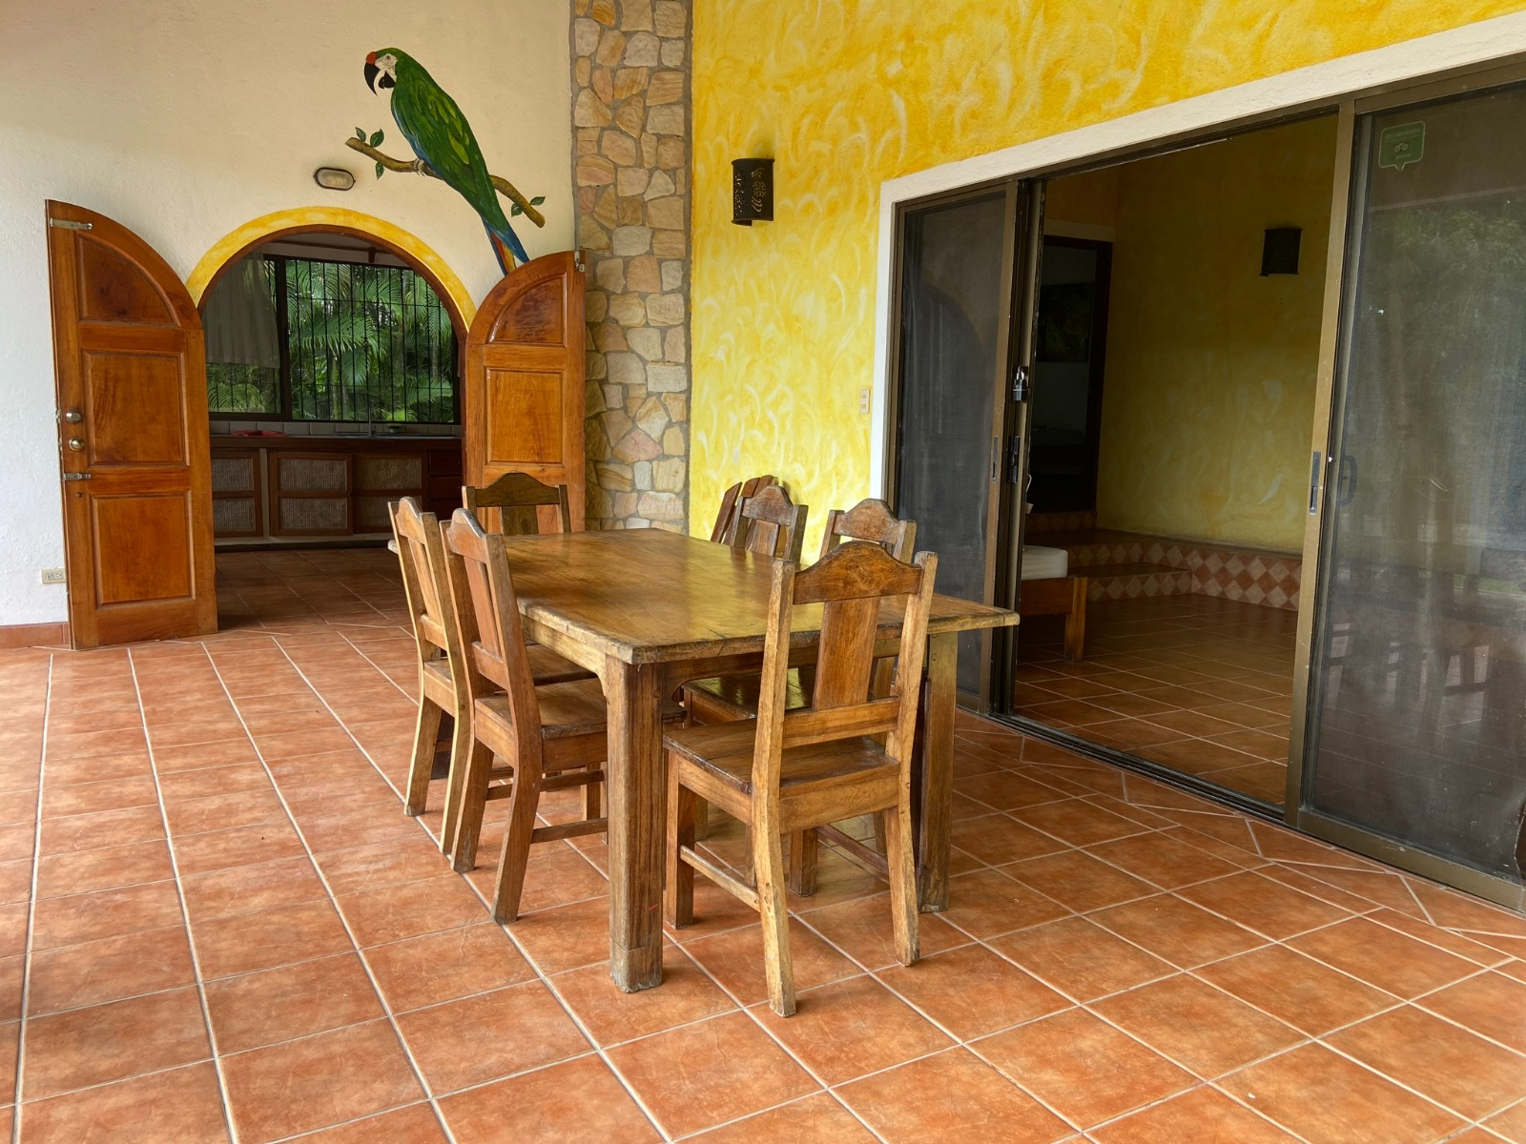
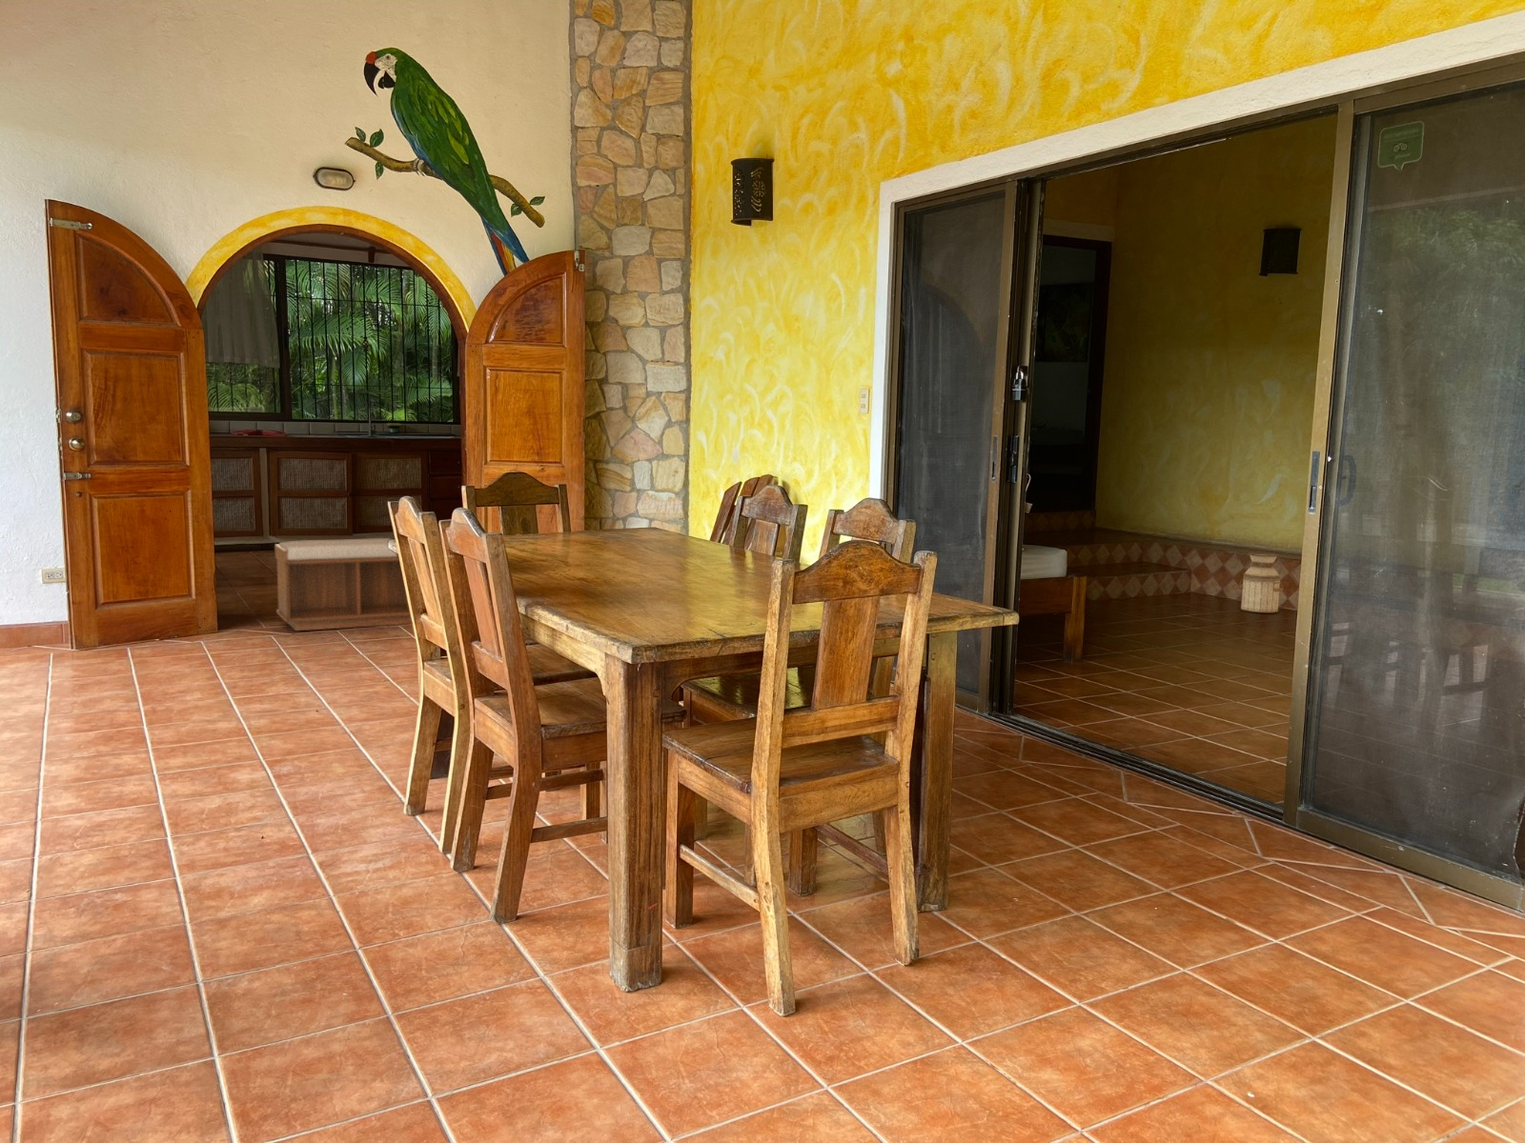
+ bench [274,537,412,632]
+ planter [1238,551,1284,614]
